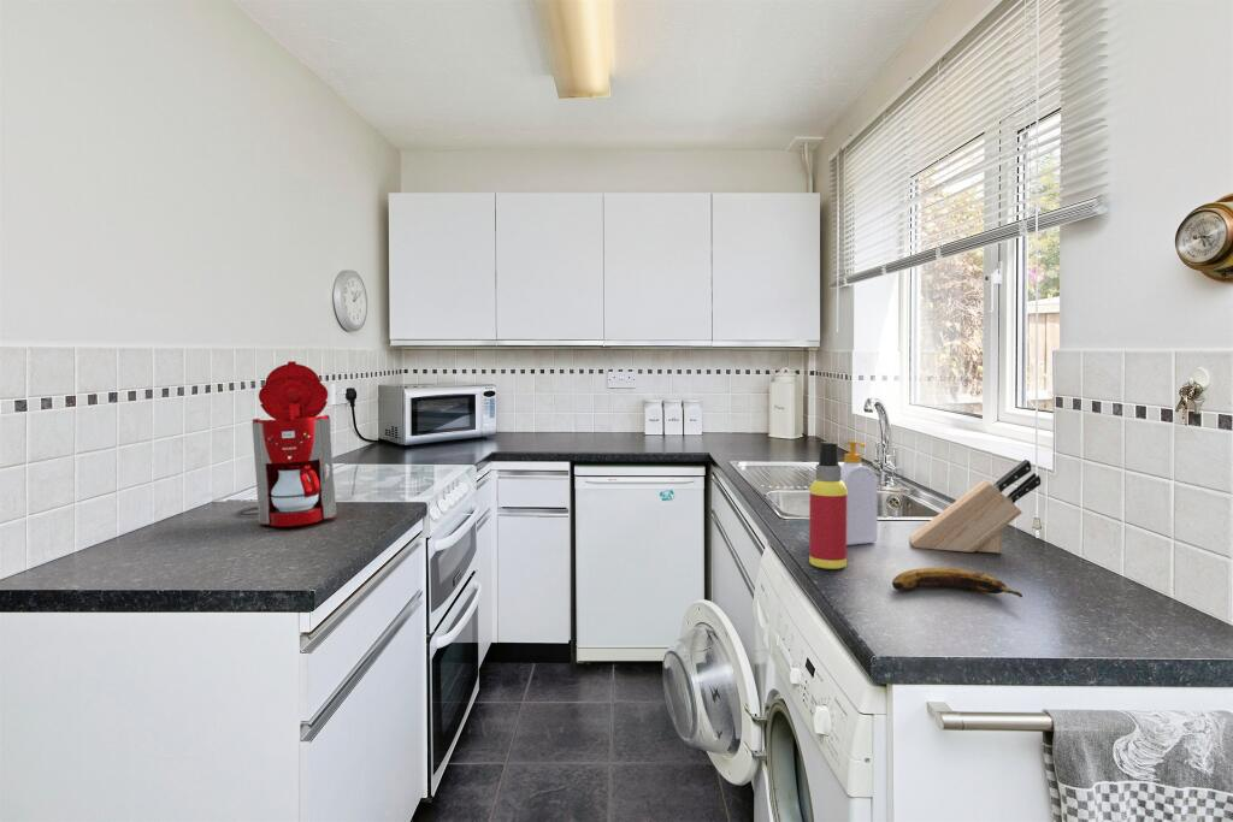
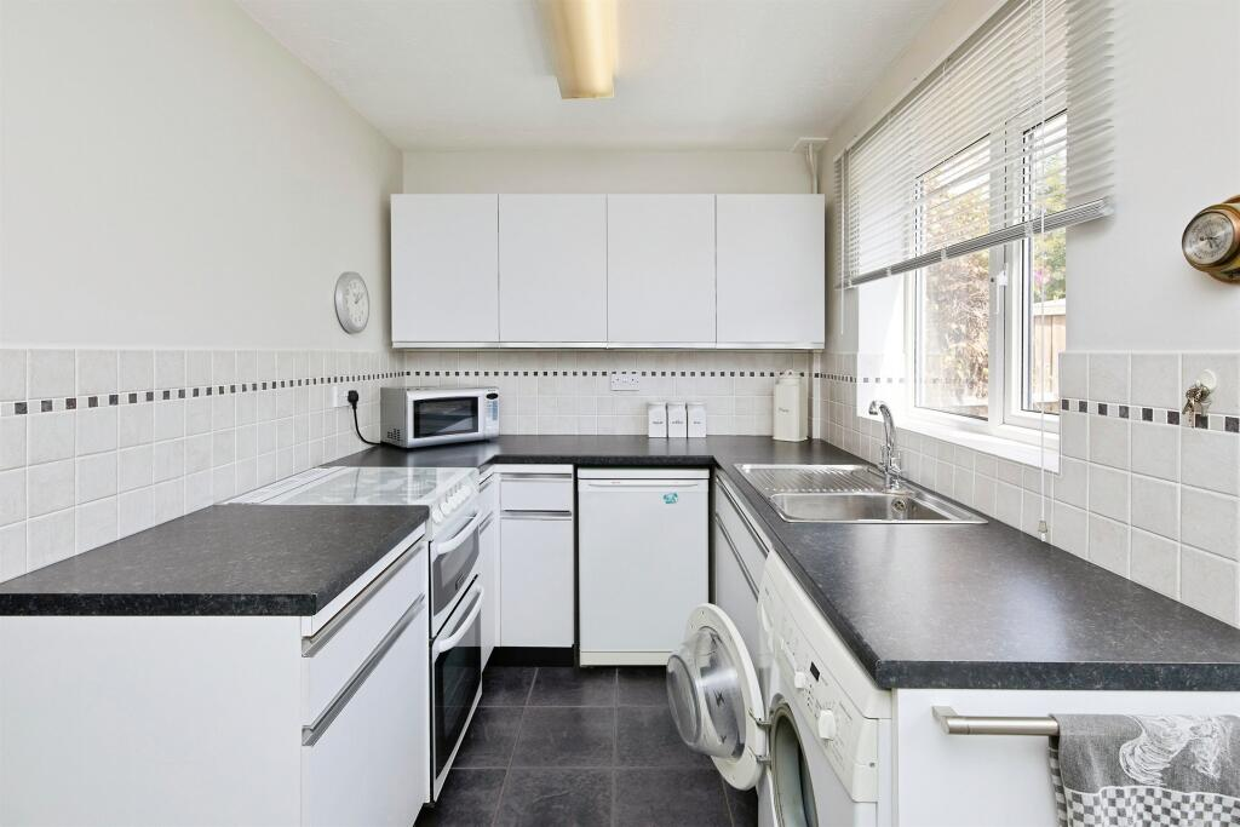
- coffee maker [236,360,338,527]
- knife block [909,459,1042,555]
- banana [891,567,1023,598]
- spray bottle [808,440,848,570]
- soap bottle [839,440,879,546]
